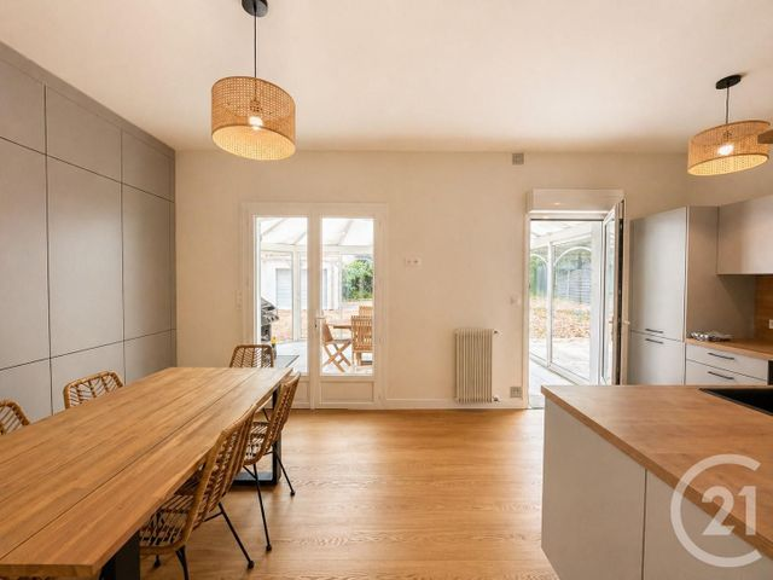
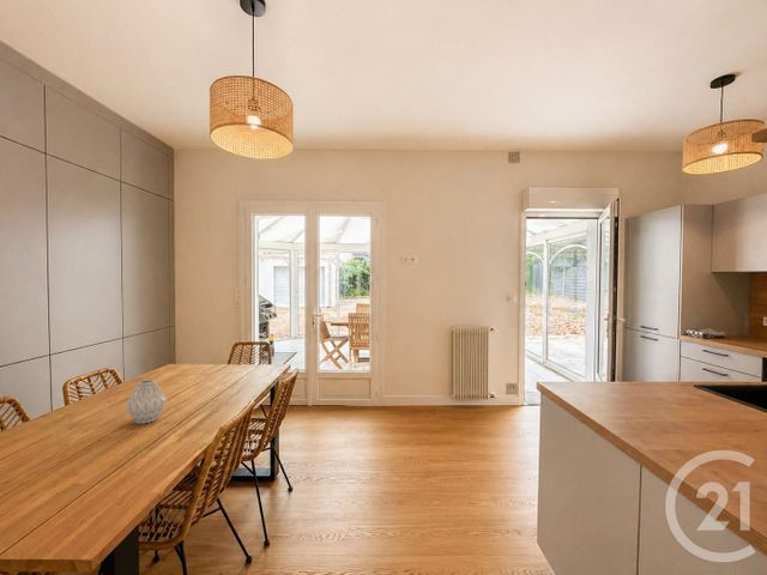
+ vase [123,379,168,425]
